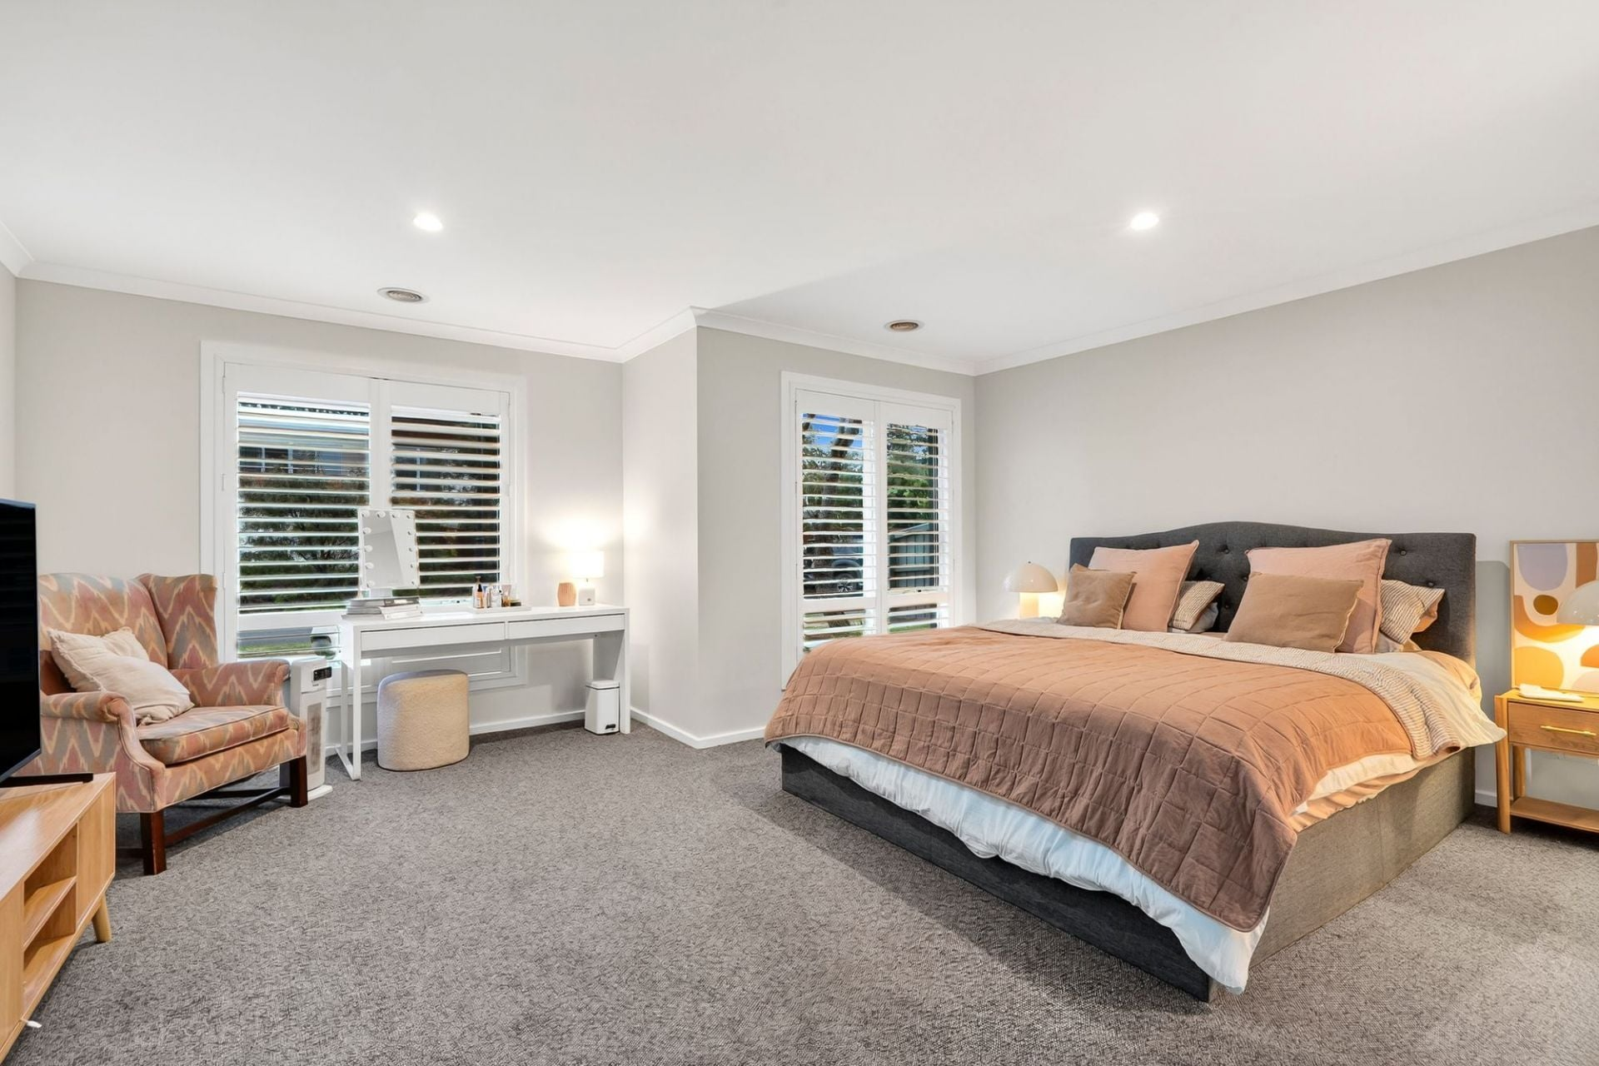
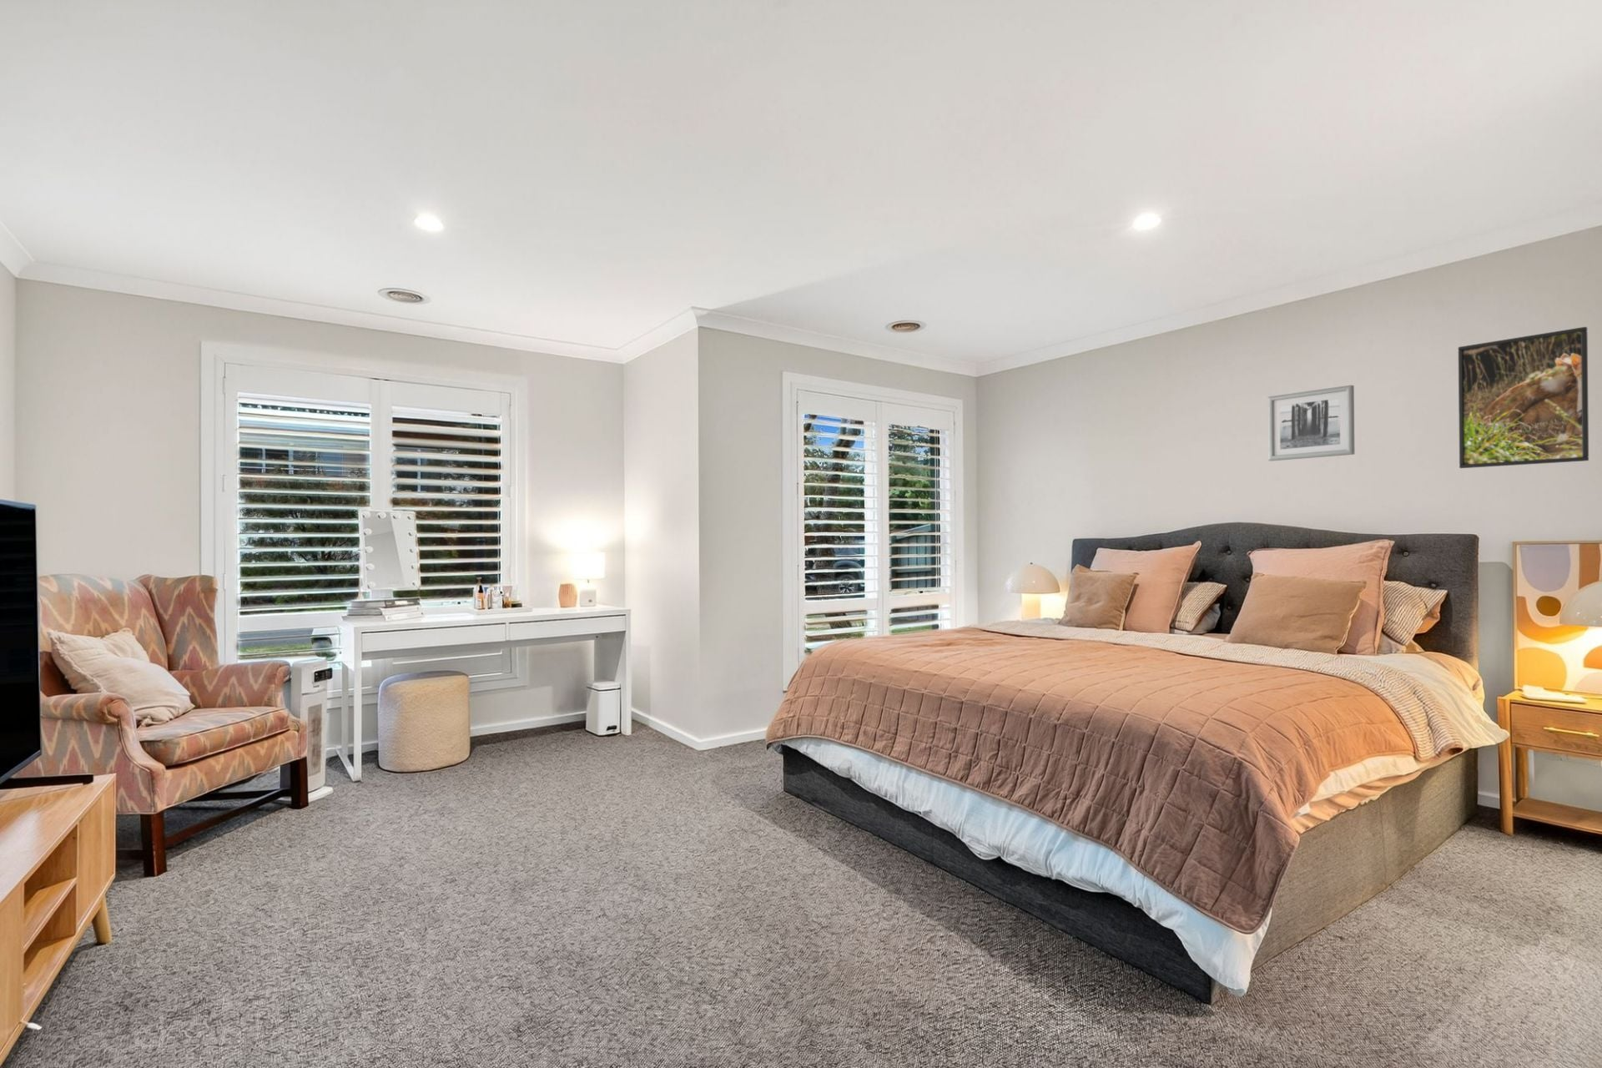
+ wall art [1267,385,1355,461]
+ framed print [1458,327,1590,468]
